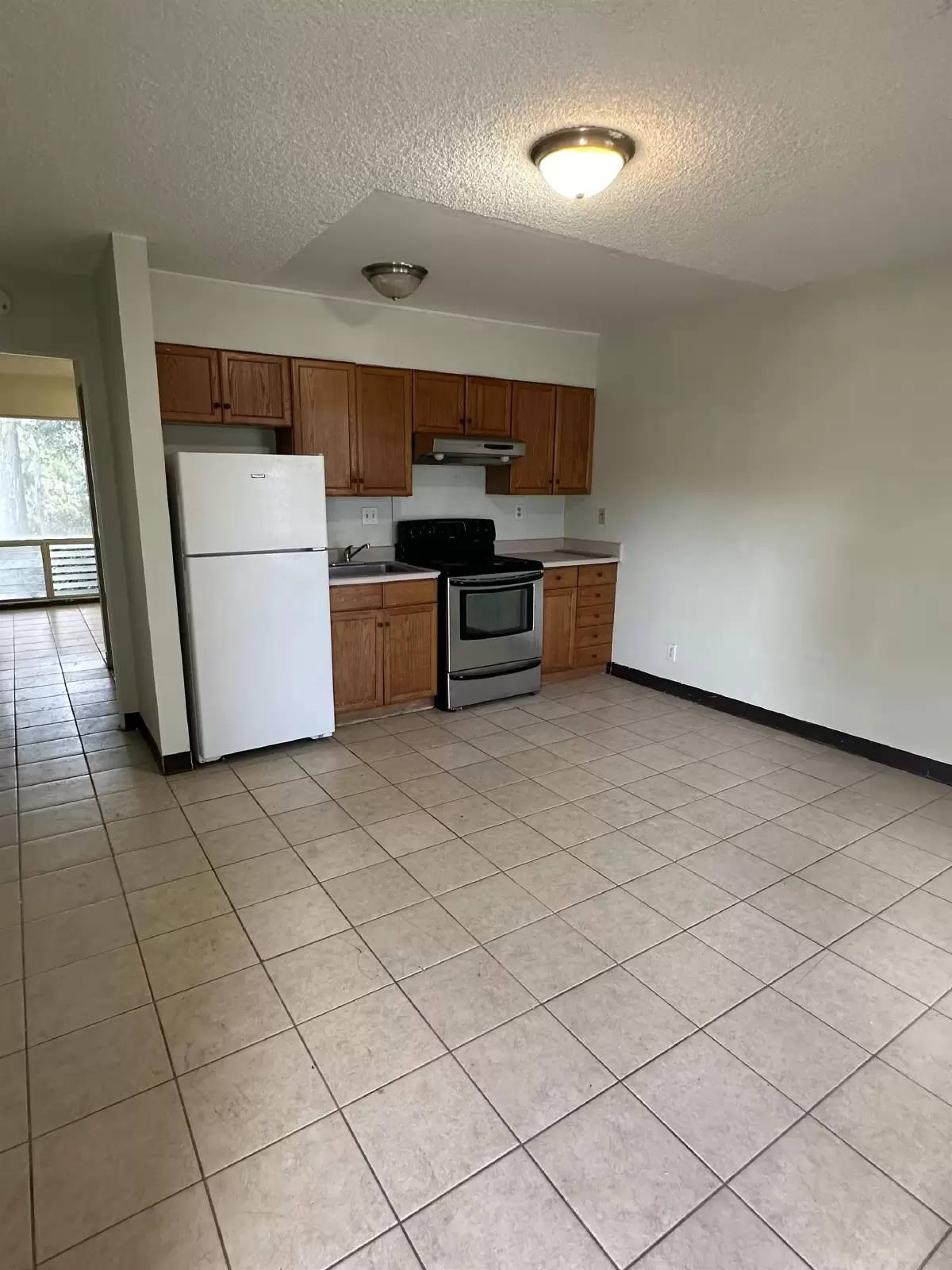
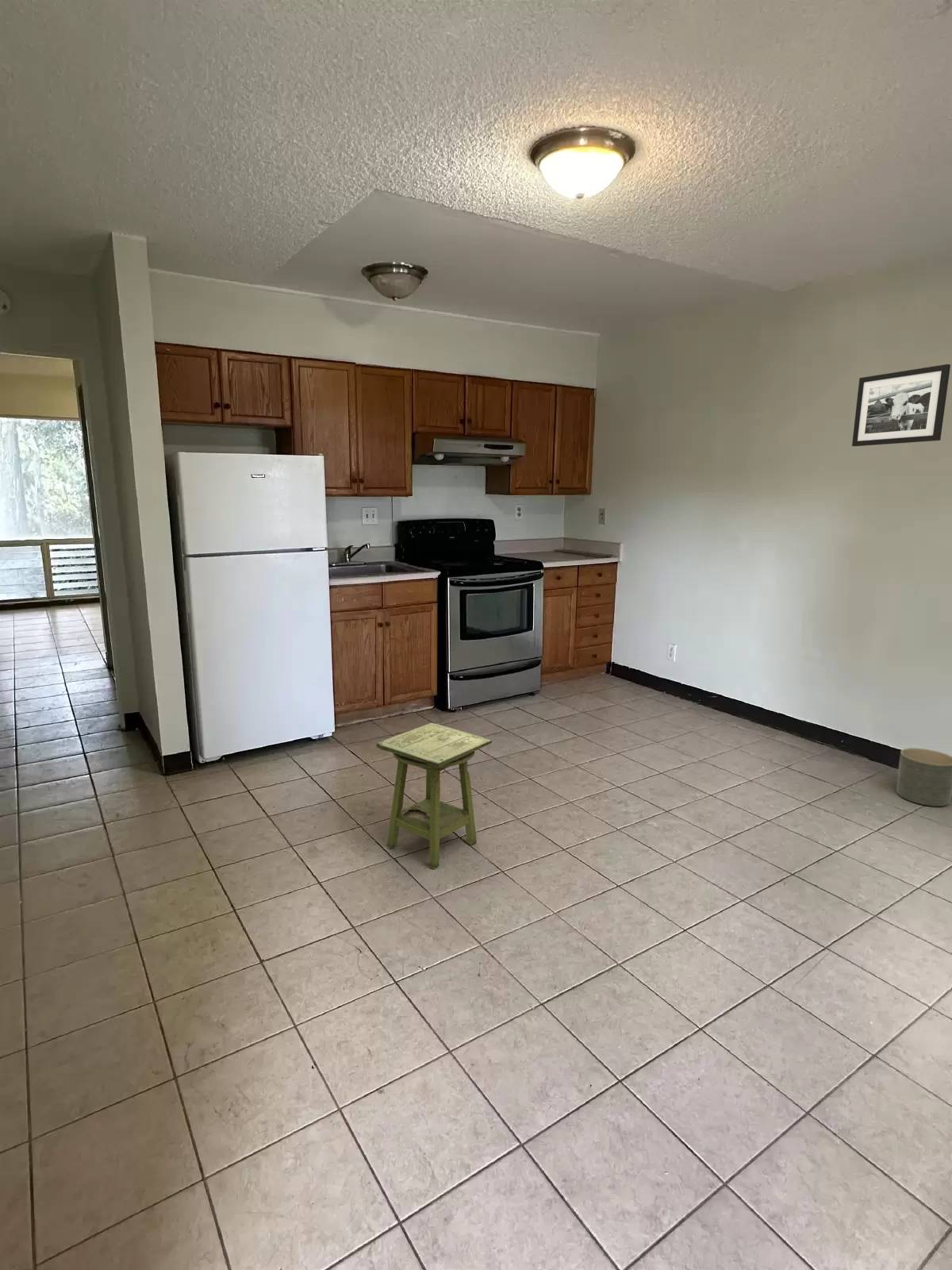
+ side table [376,722,493,869]
+ planter [896,747,952,807]
+ picture frame [851,364,951,447]
